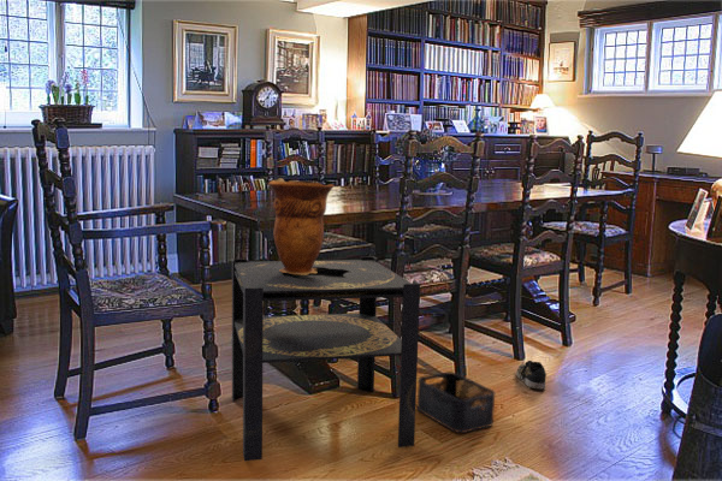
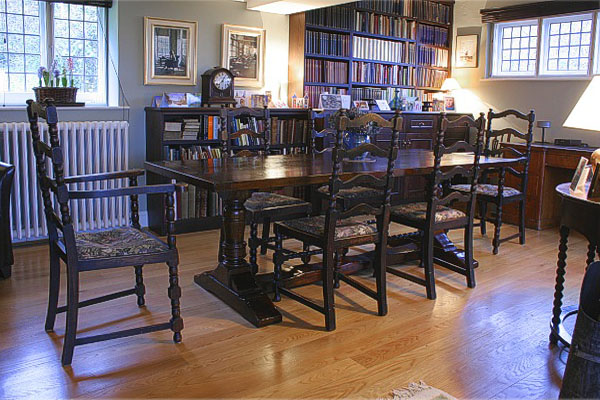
- storage bin [416,370,496,434]
- side table [231,255,421,462]
- shoe [515,360,548,391]
- decorative vase [268,177,335,275]
